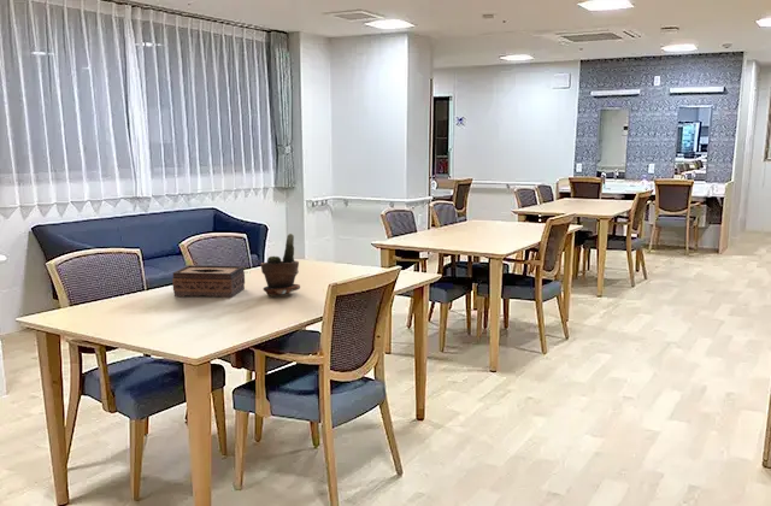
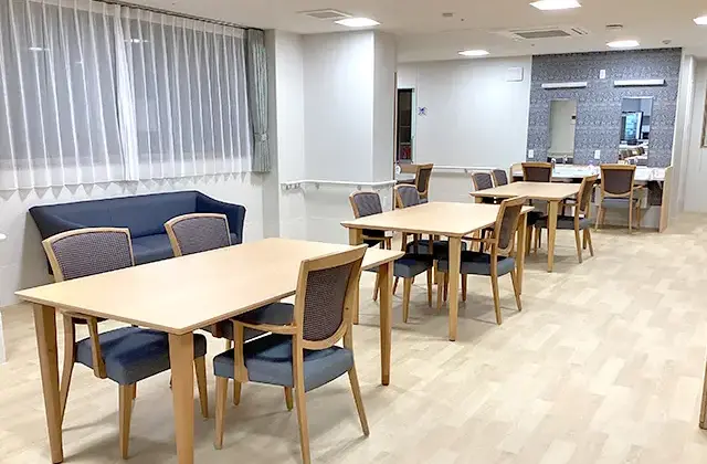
- tissue box [171,264,246,299]
- potted plant [260,233,301,298]
